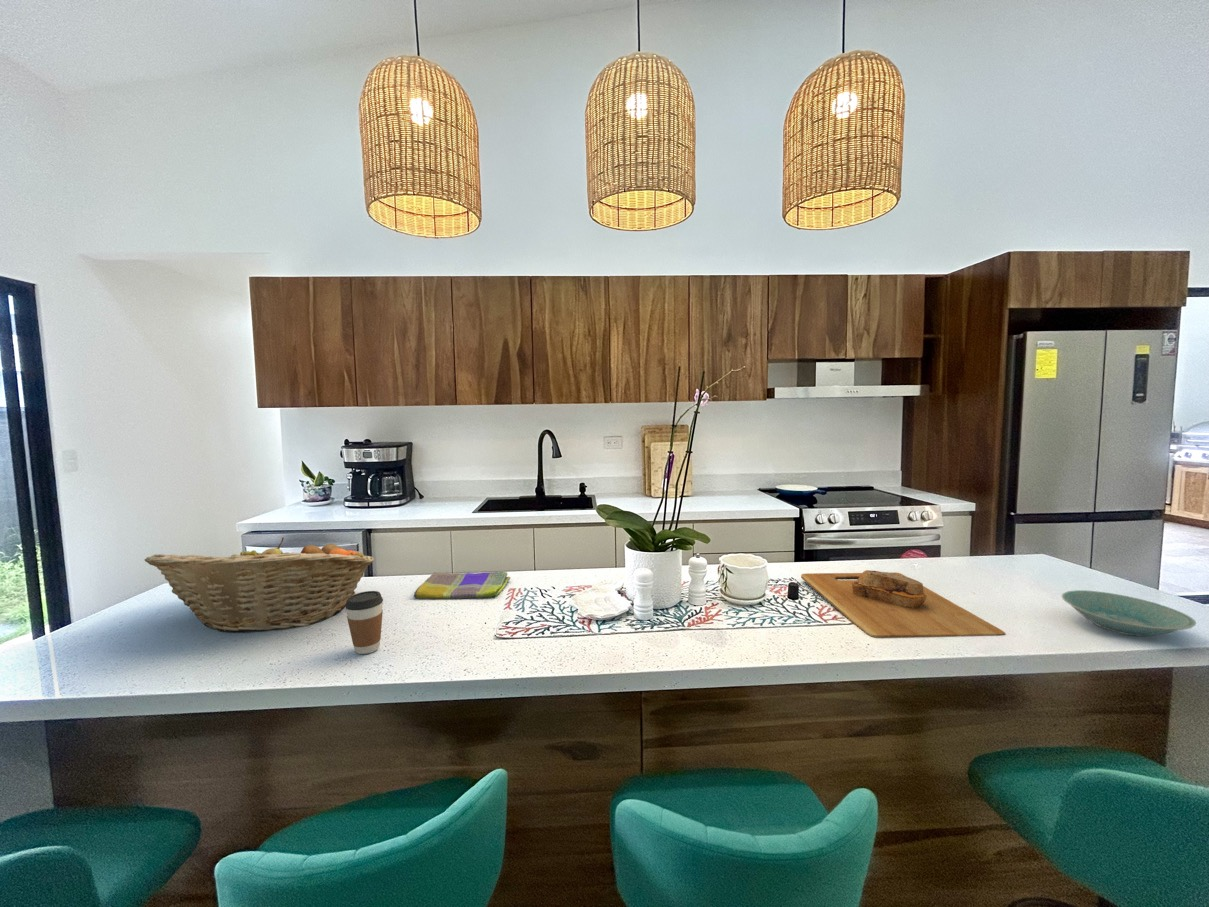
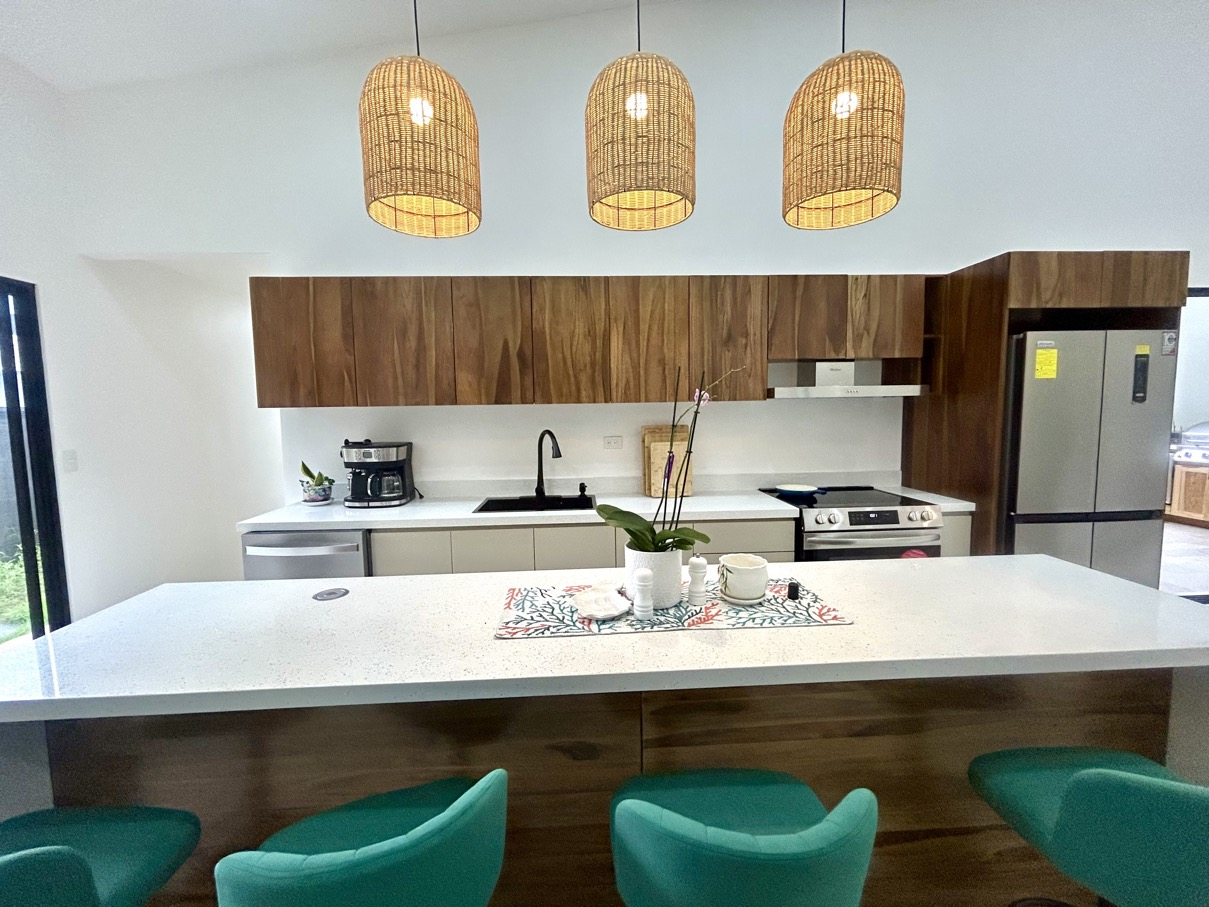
- dish towel [413,571,511,600]
- cutting board [800,569,1006,639]
- fruit basket [144,537,375,634]
- bowl [1061,589,1197,637]
- coffee cup [345,590,384,655]
